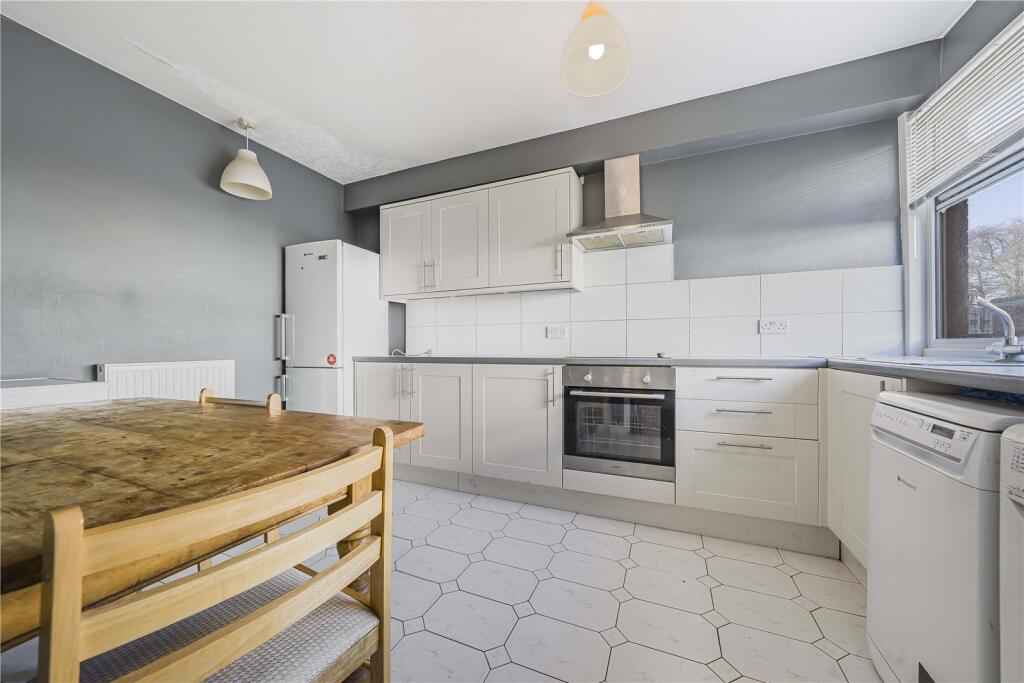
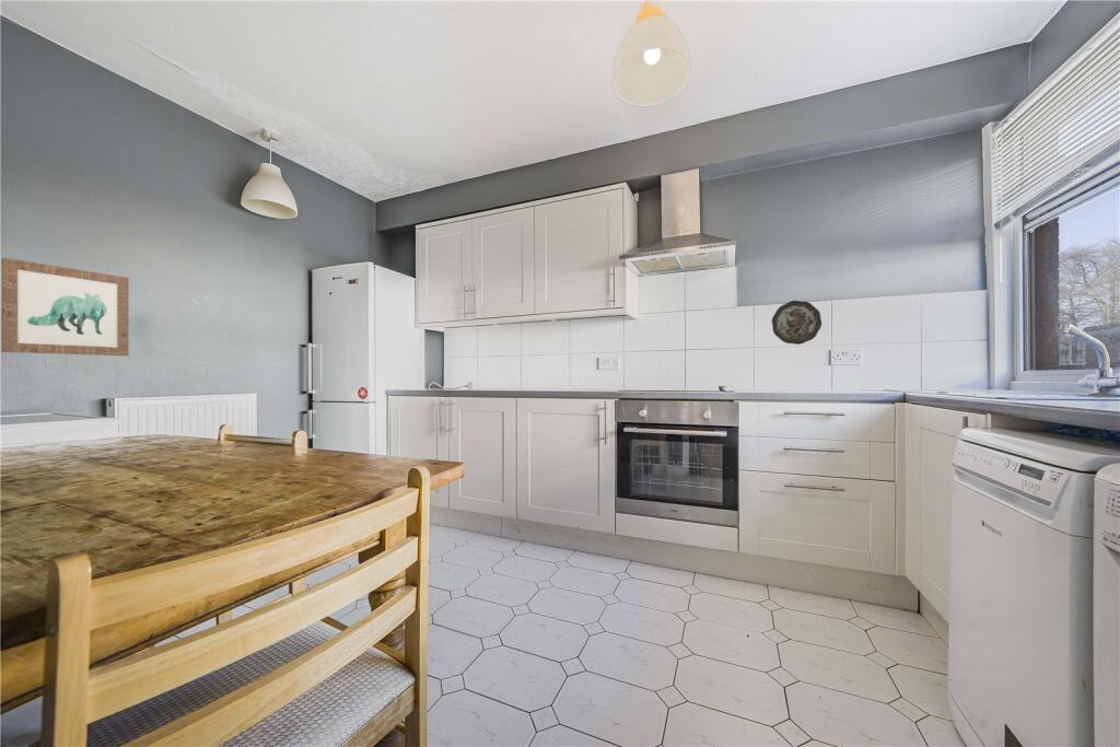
+ wall art [0,257,130,357]
+ decorative plate [771,300,822,346]
